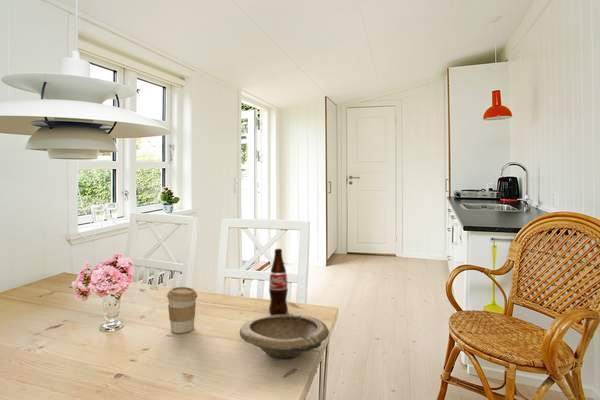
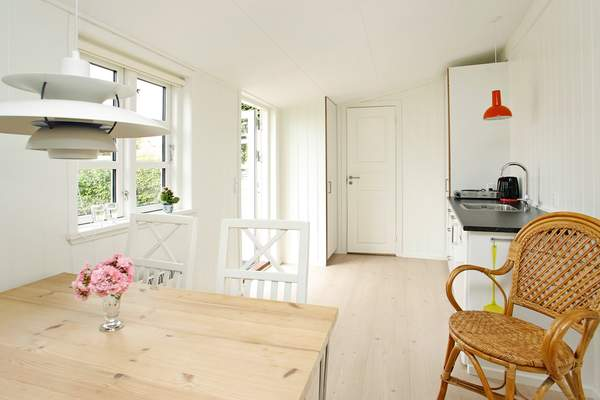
- bowl [239,314,330,360]
- coffee cup [166,286,198,334]
- bottle [268,248,289,316]
